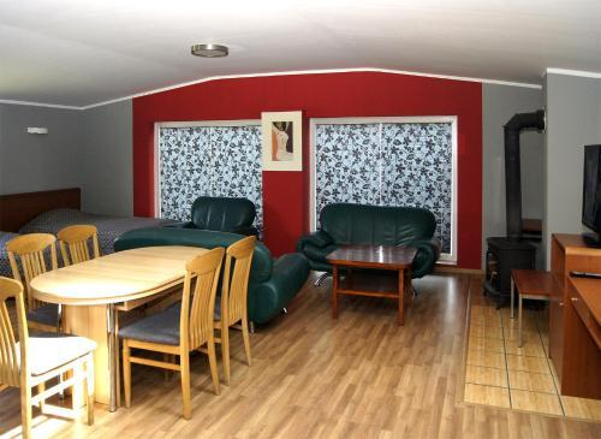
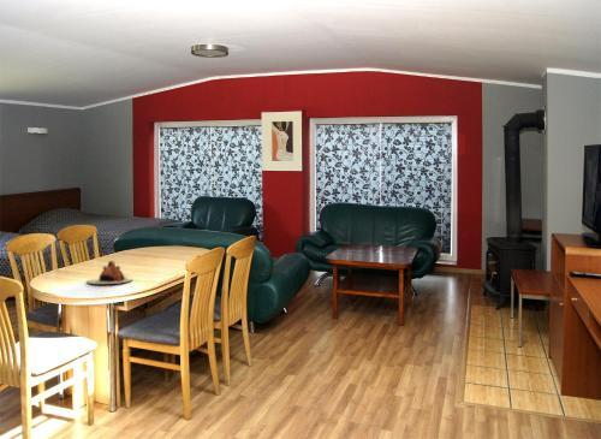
+ teapot [85,260,135,285]
